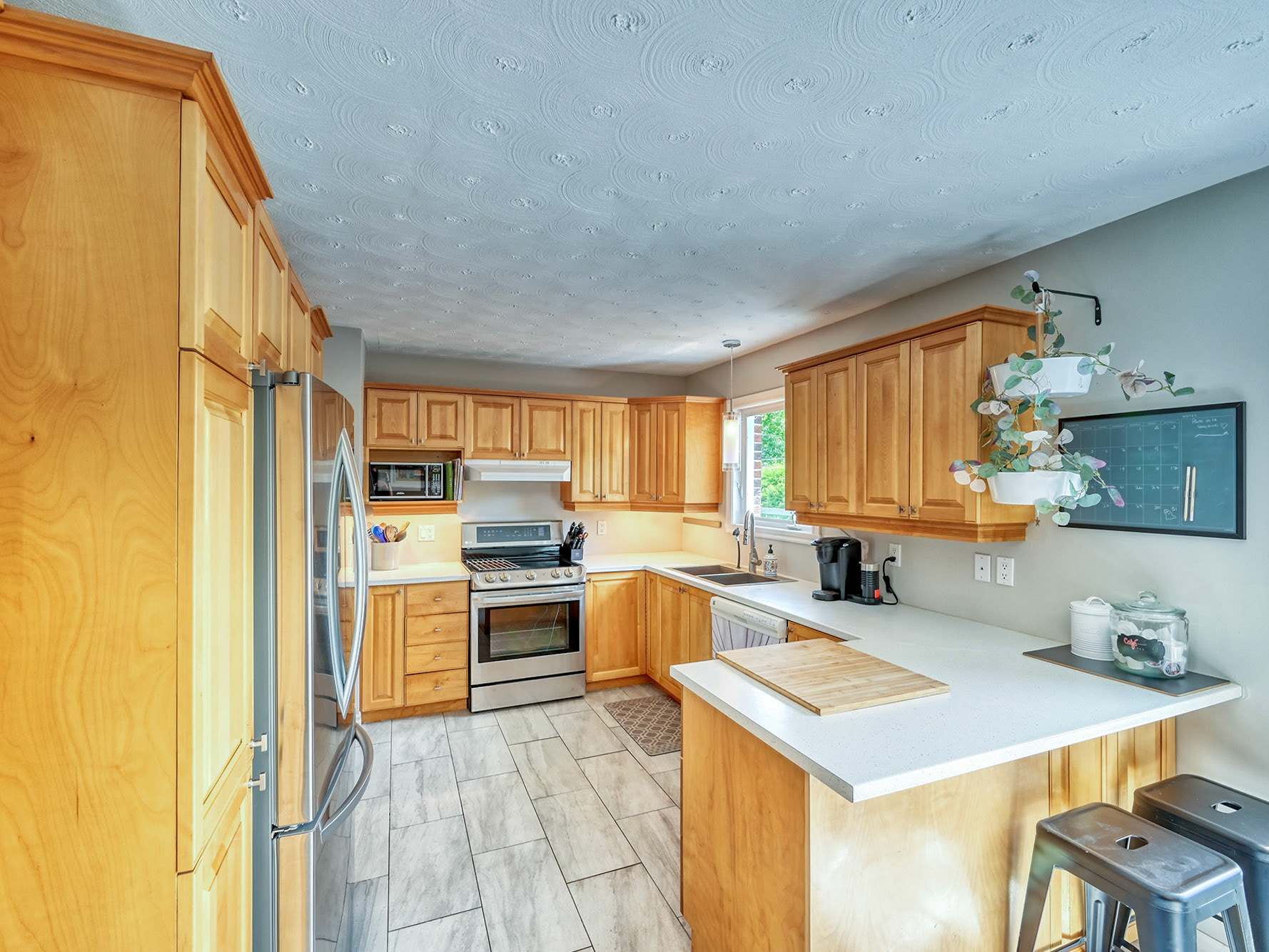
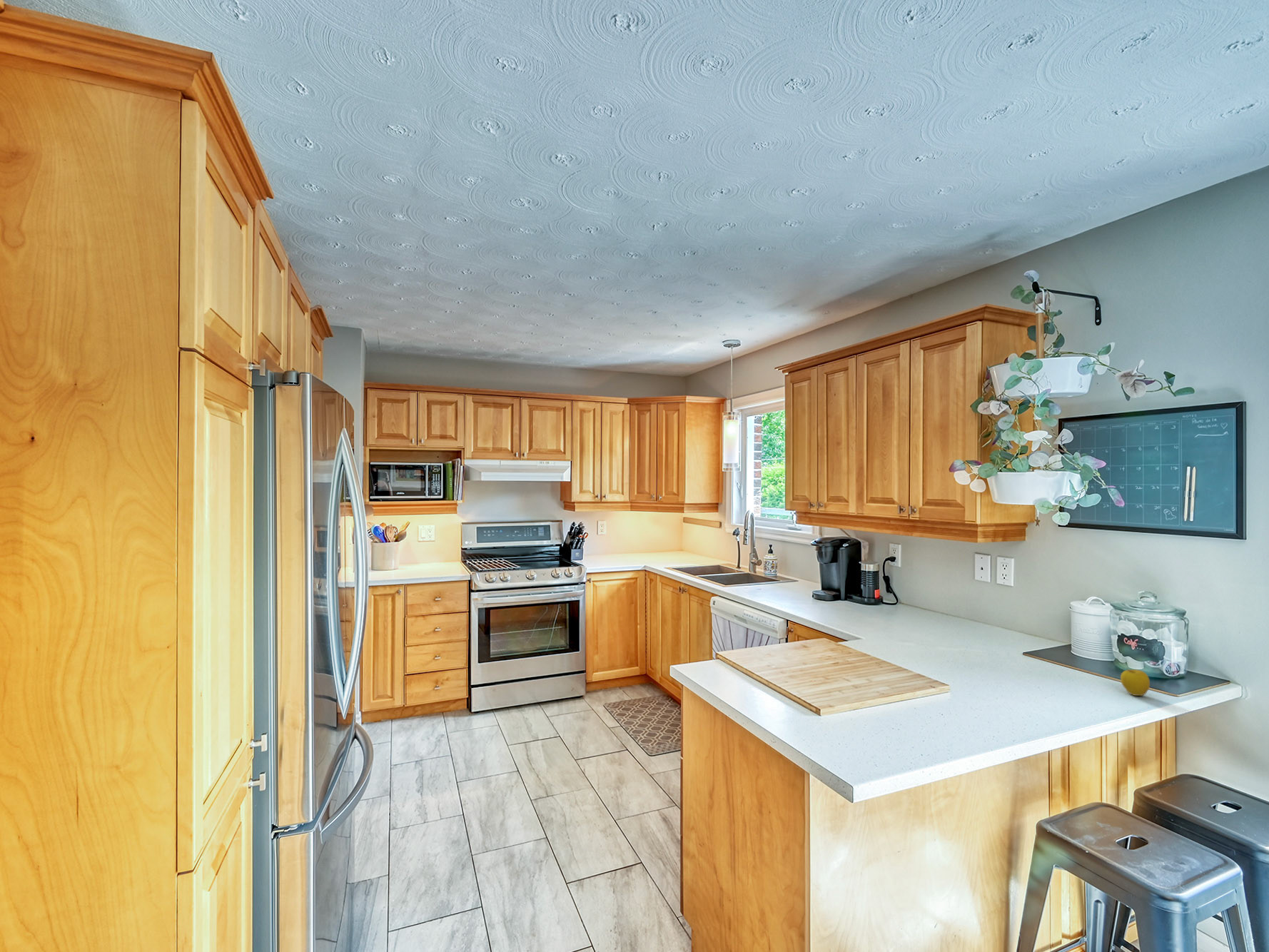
+ apple [1120,668,1151,697]
